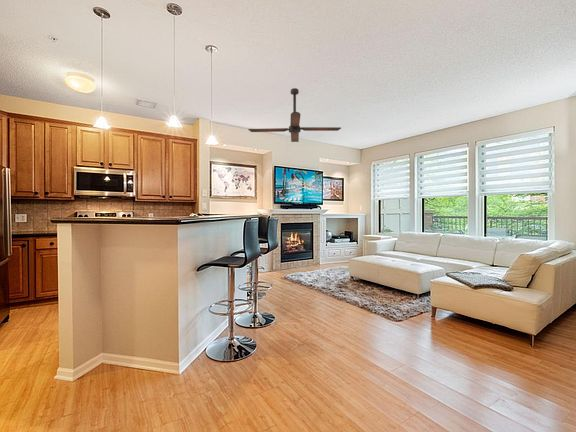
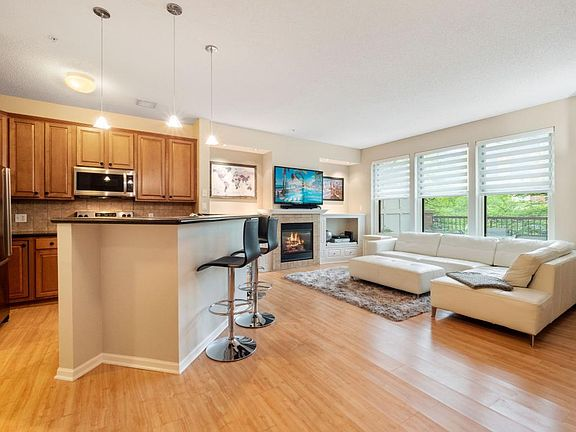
- ceiling fan [247,87,342,143]
